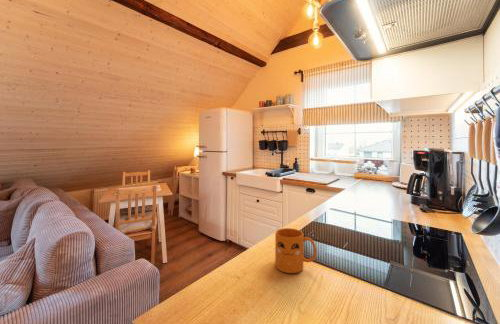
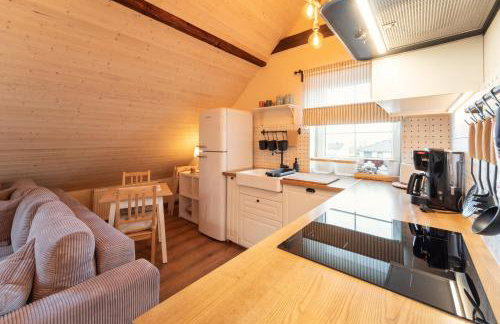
- mug [274,227,318,274]
